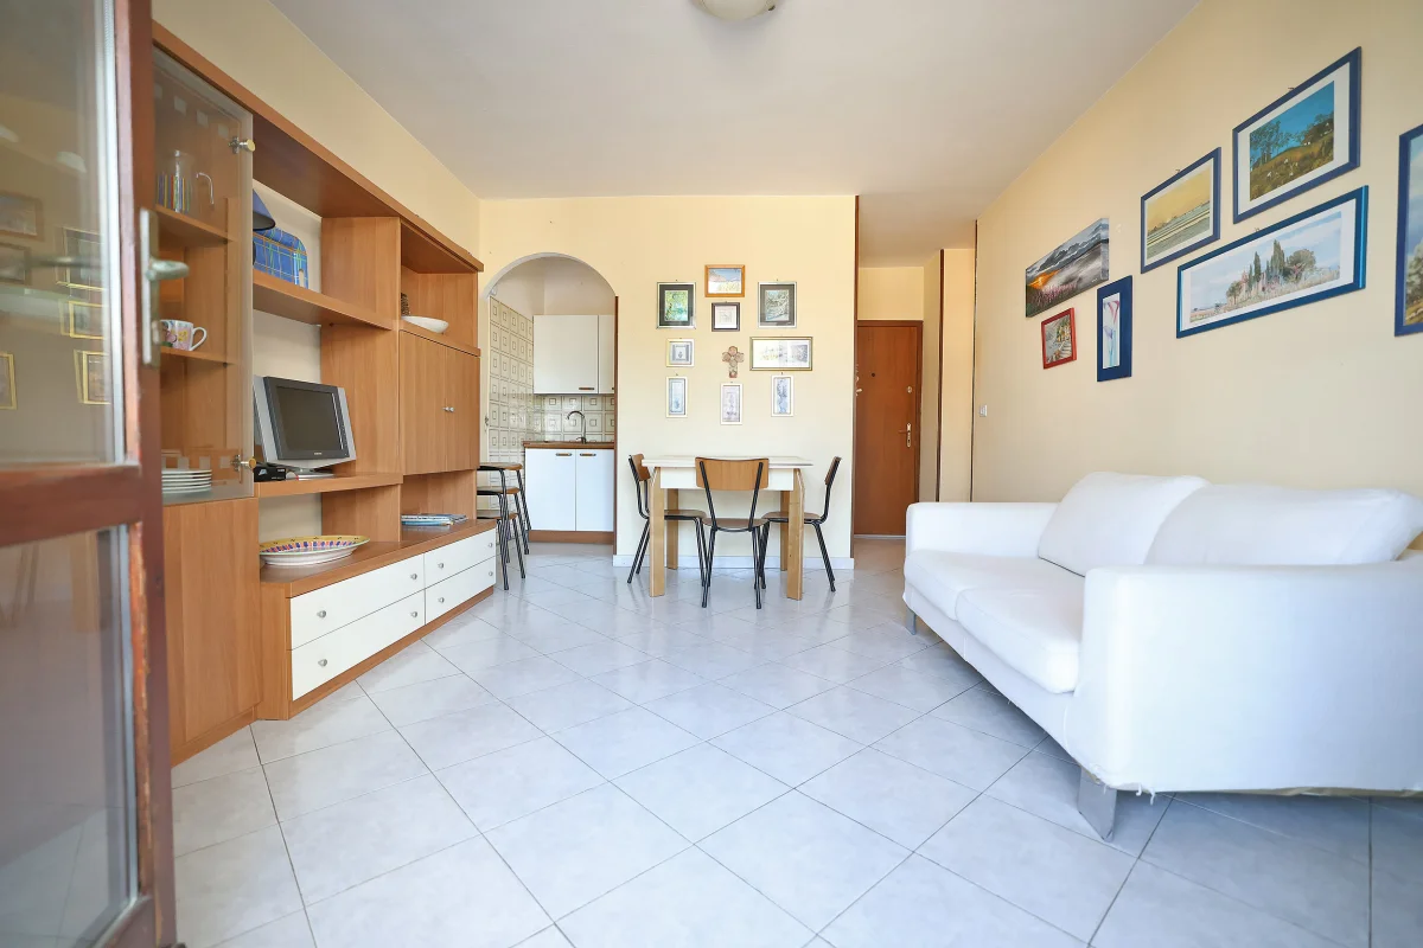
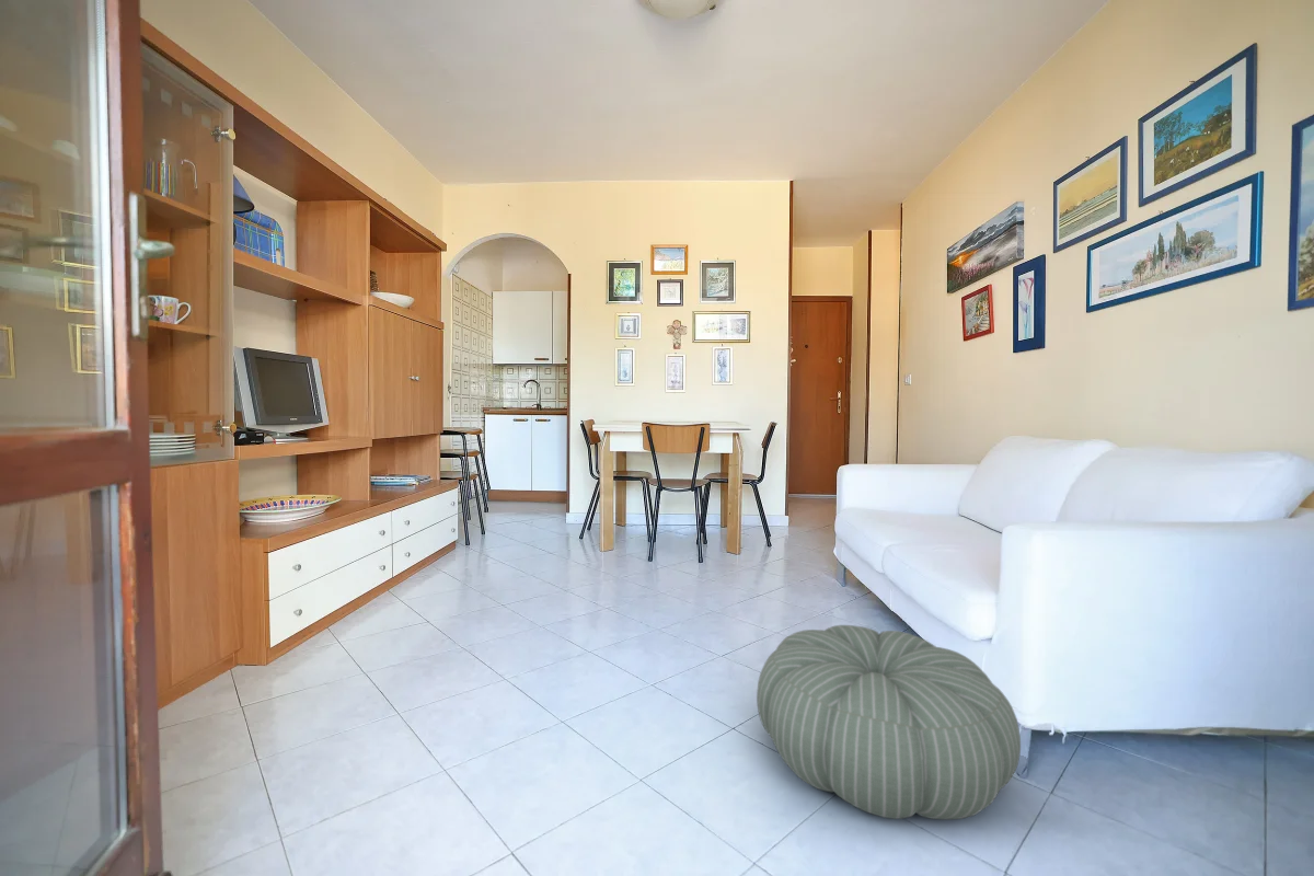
+ pouf [756,624,1022,820]
